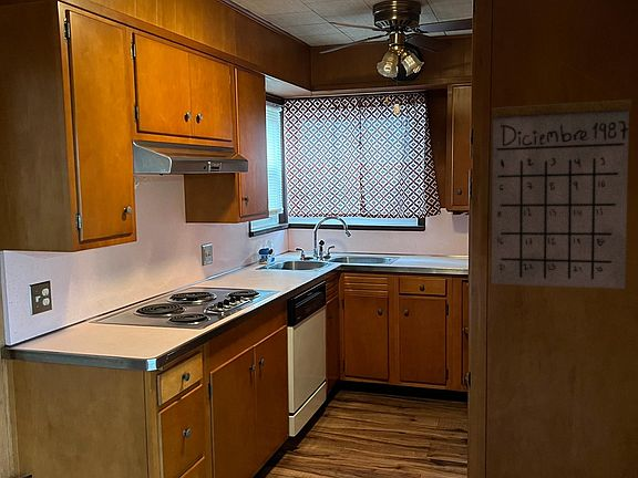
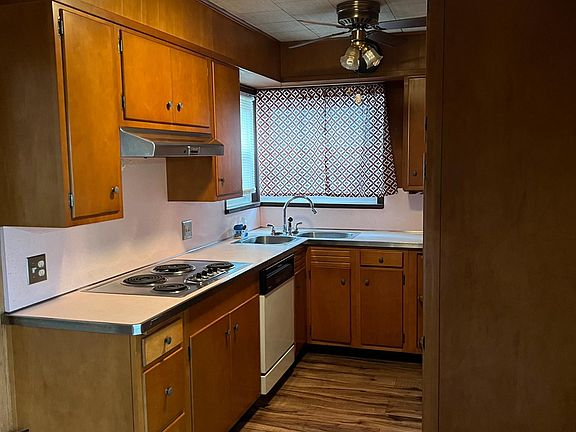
- calendar [491,60,632,290]
